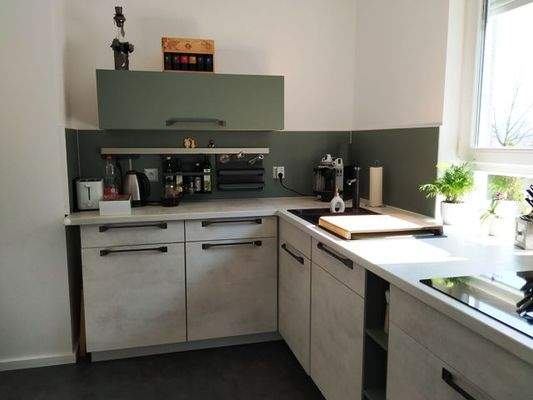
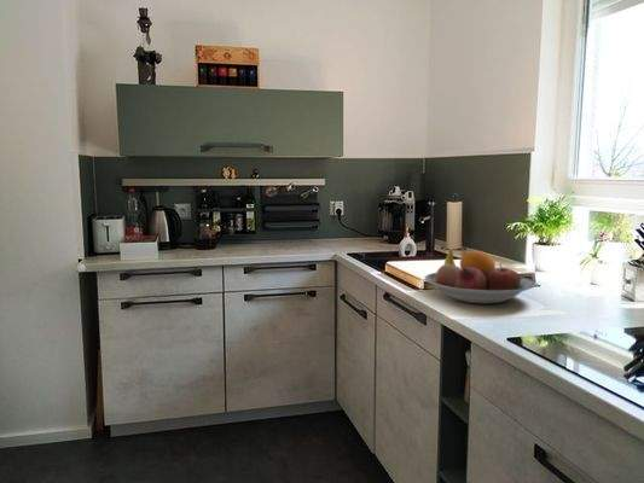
+ fruit bowl [423,250,536,304]
